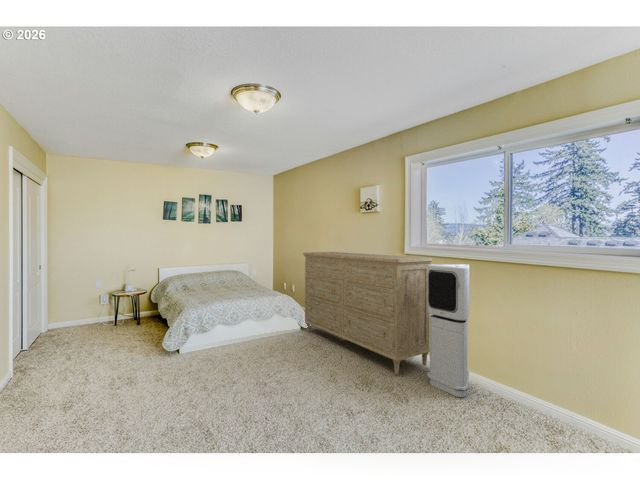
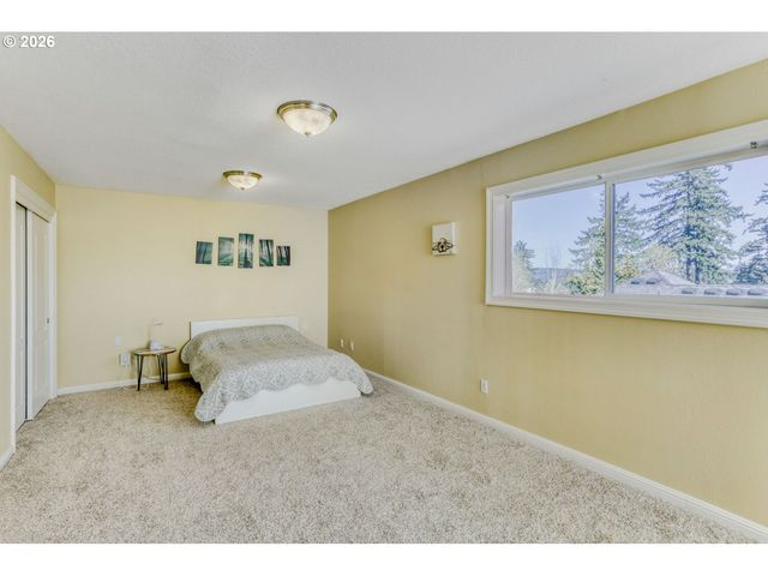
- dresser [302,251,433,375]
- air purifier [426,263,470,398]
